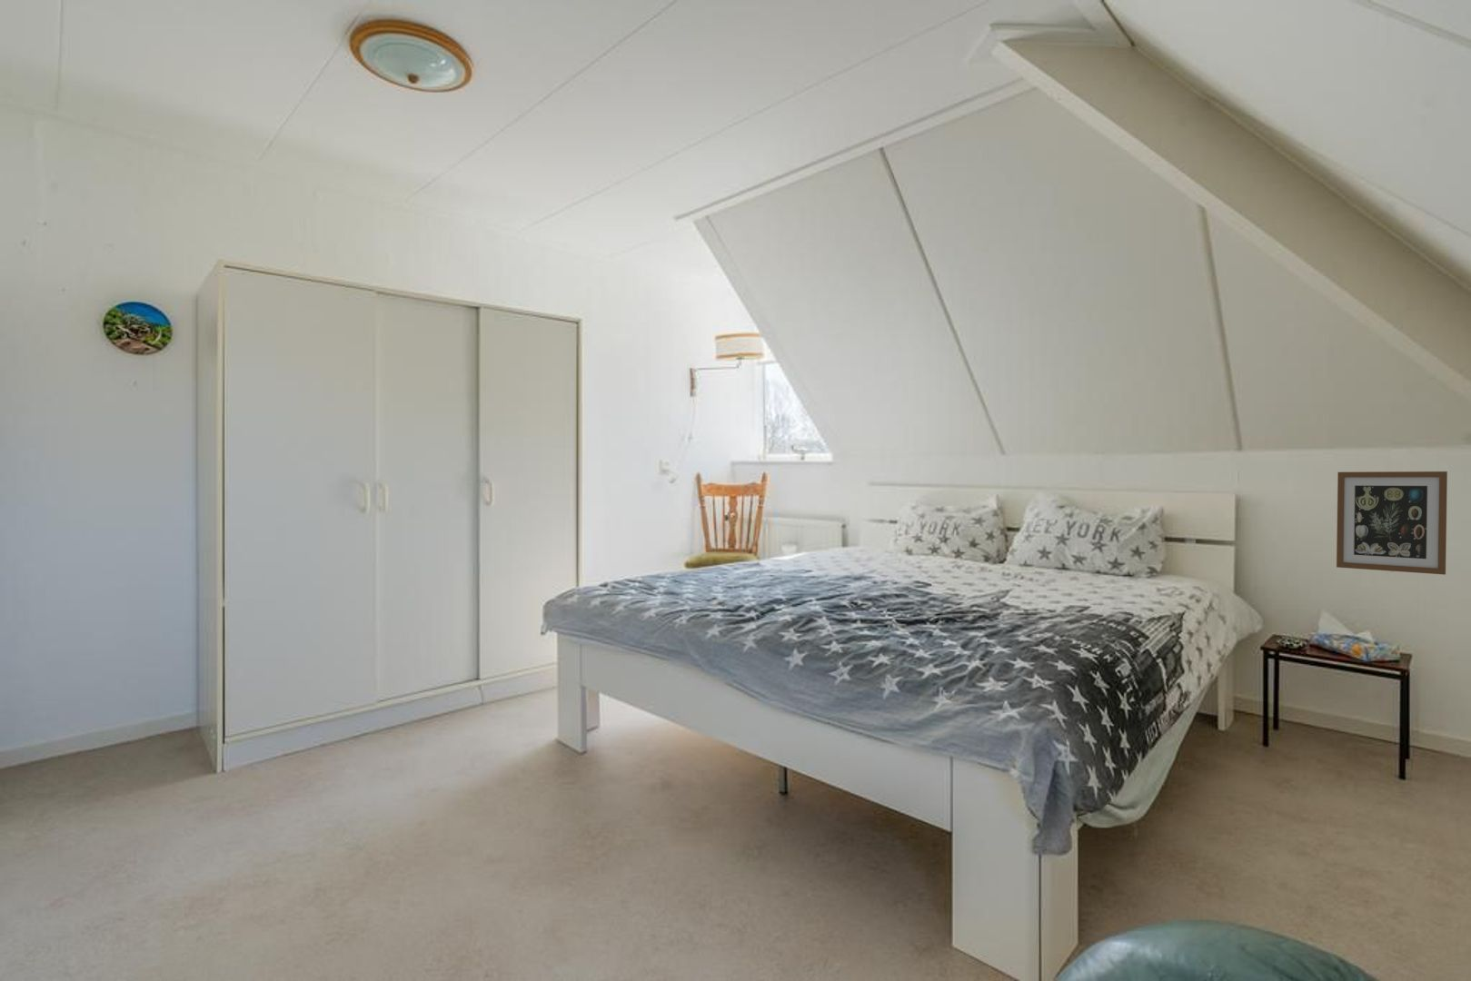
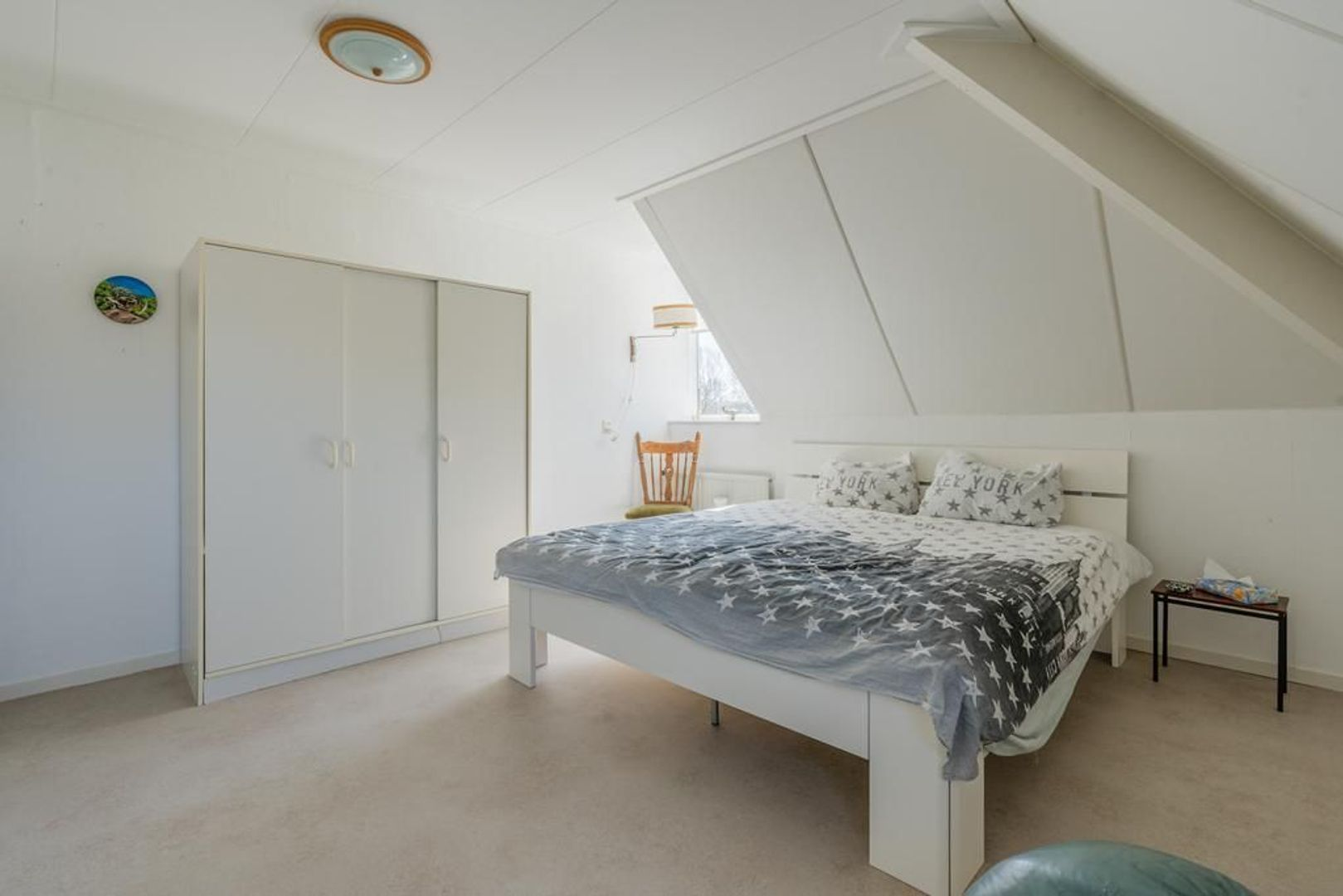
- wall art [1335,471,1448,576]
